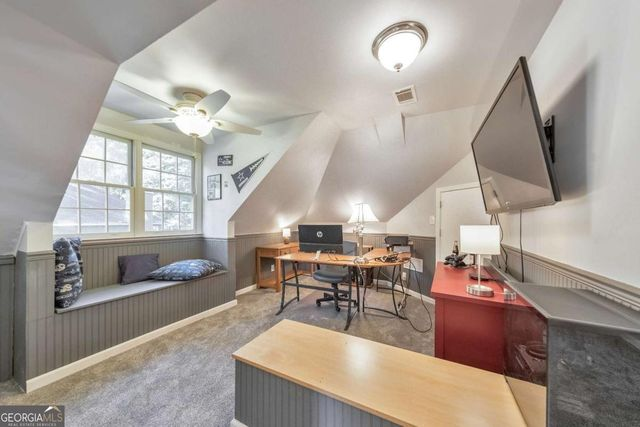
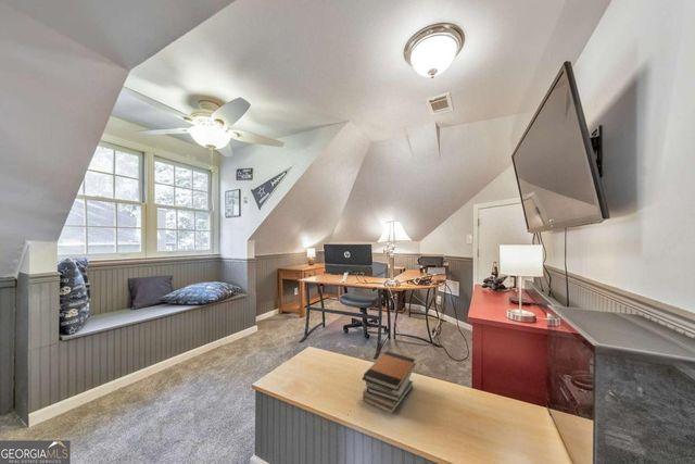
+ book stack [362,350,417,414]
